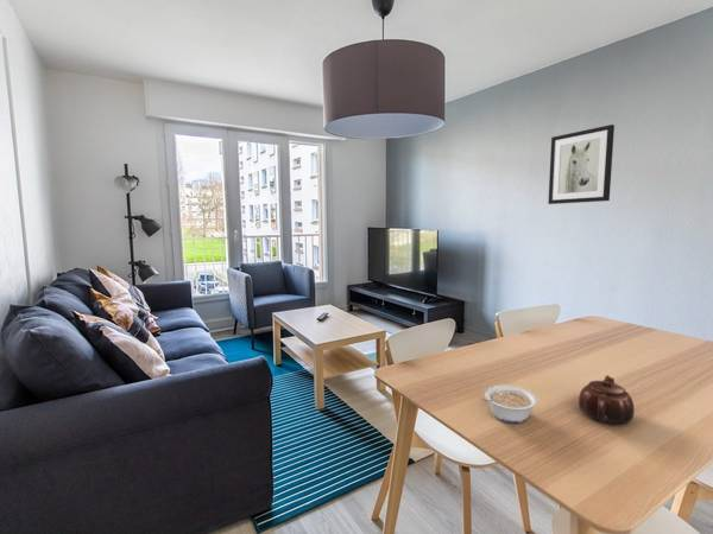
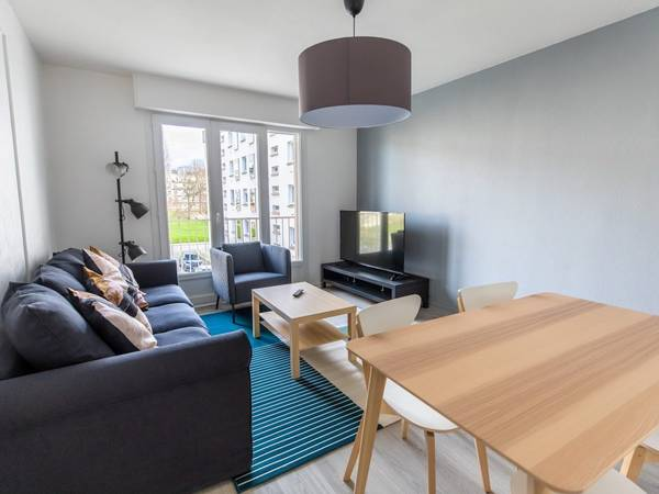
- teapot [578,374,636,426]
- legume [480,383,538,424]
- wall art [547,123,616,205]
